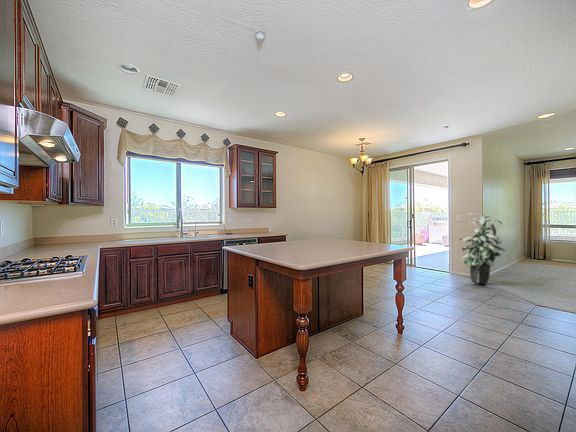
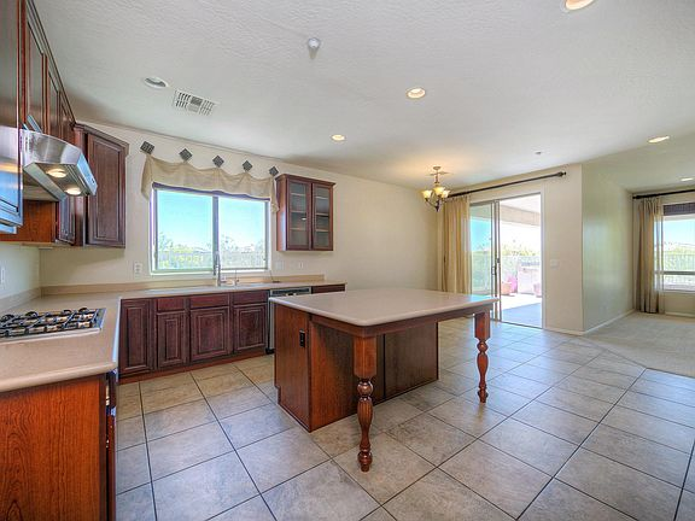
- indoor plant [459,212,507,286]
